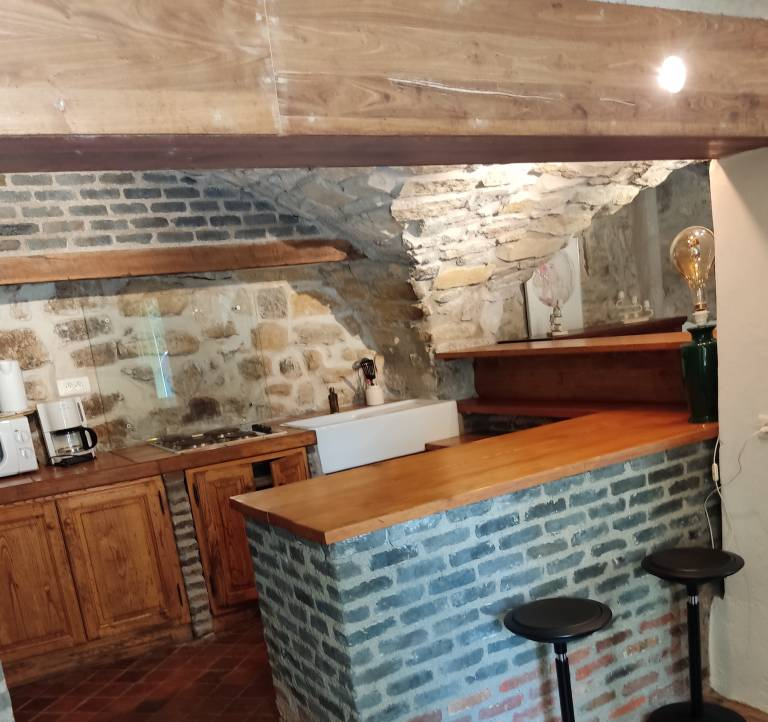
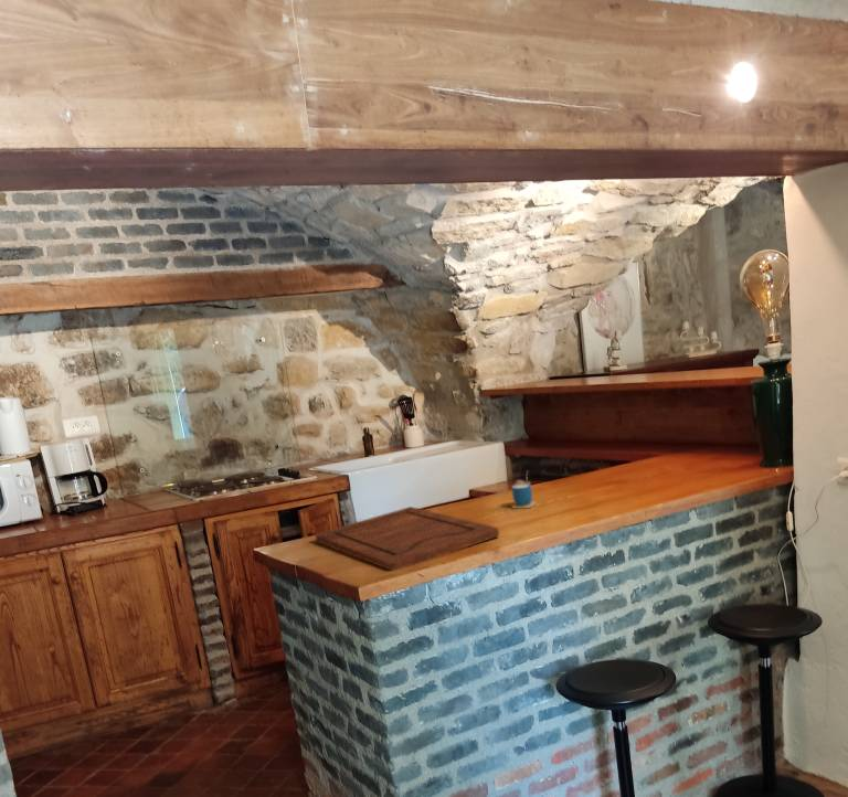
+ cup [510,470,537,510]
+ cutting board [315,506,500,572]
